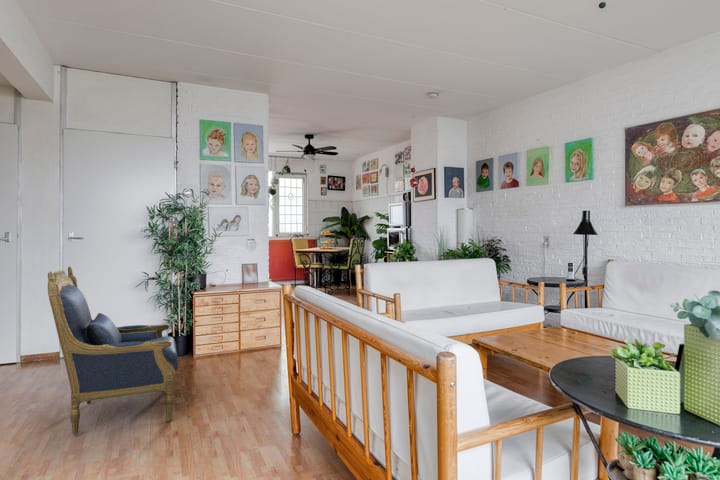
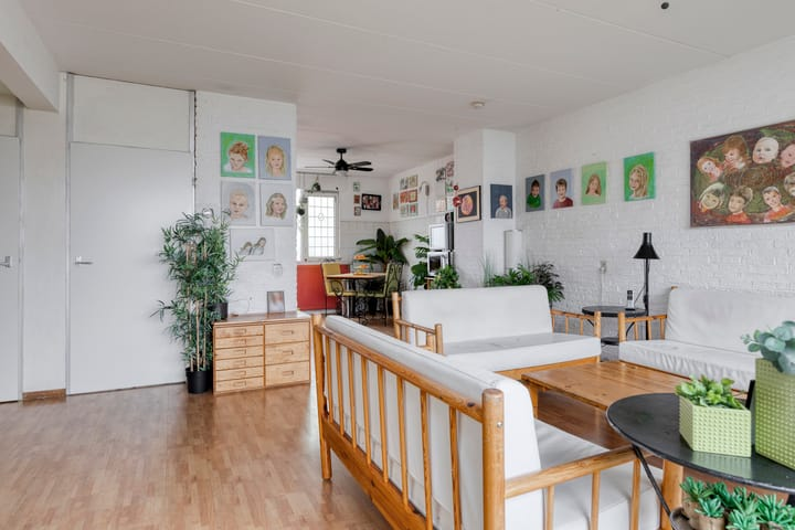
- armchair [47,266,179,436]
